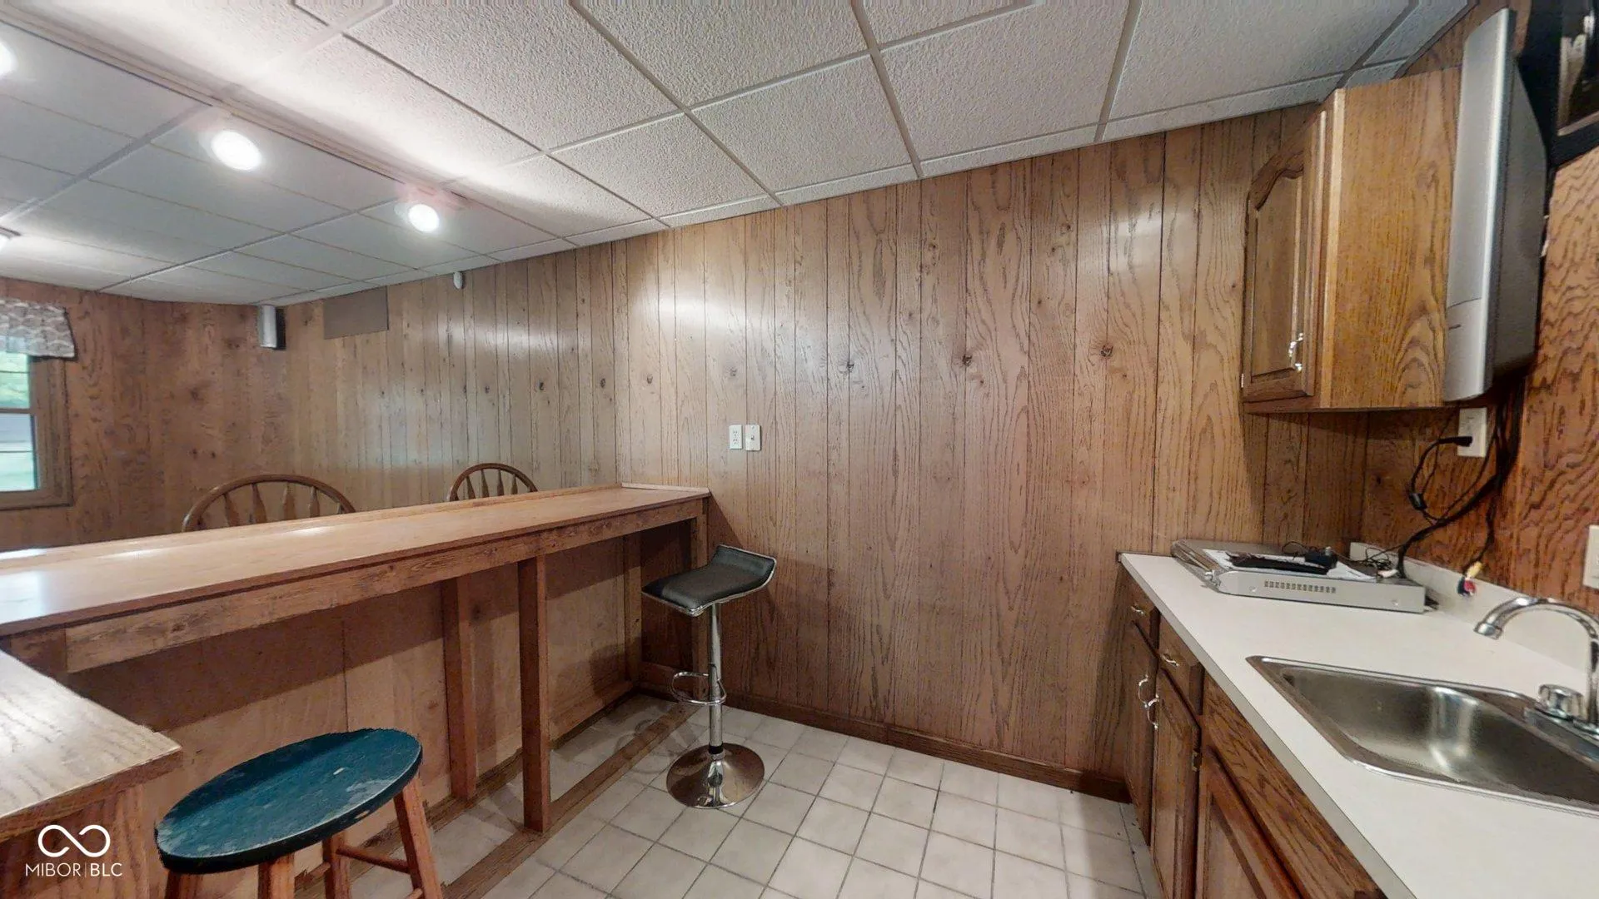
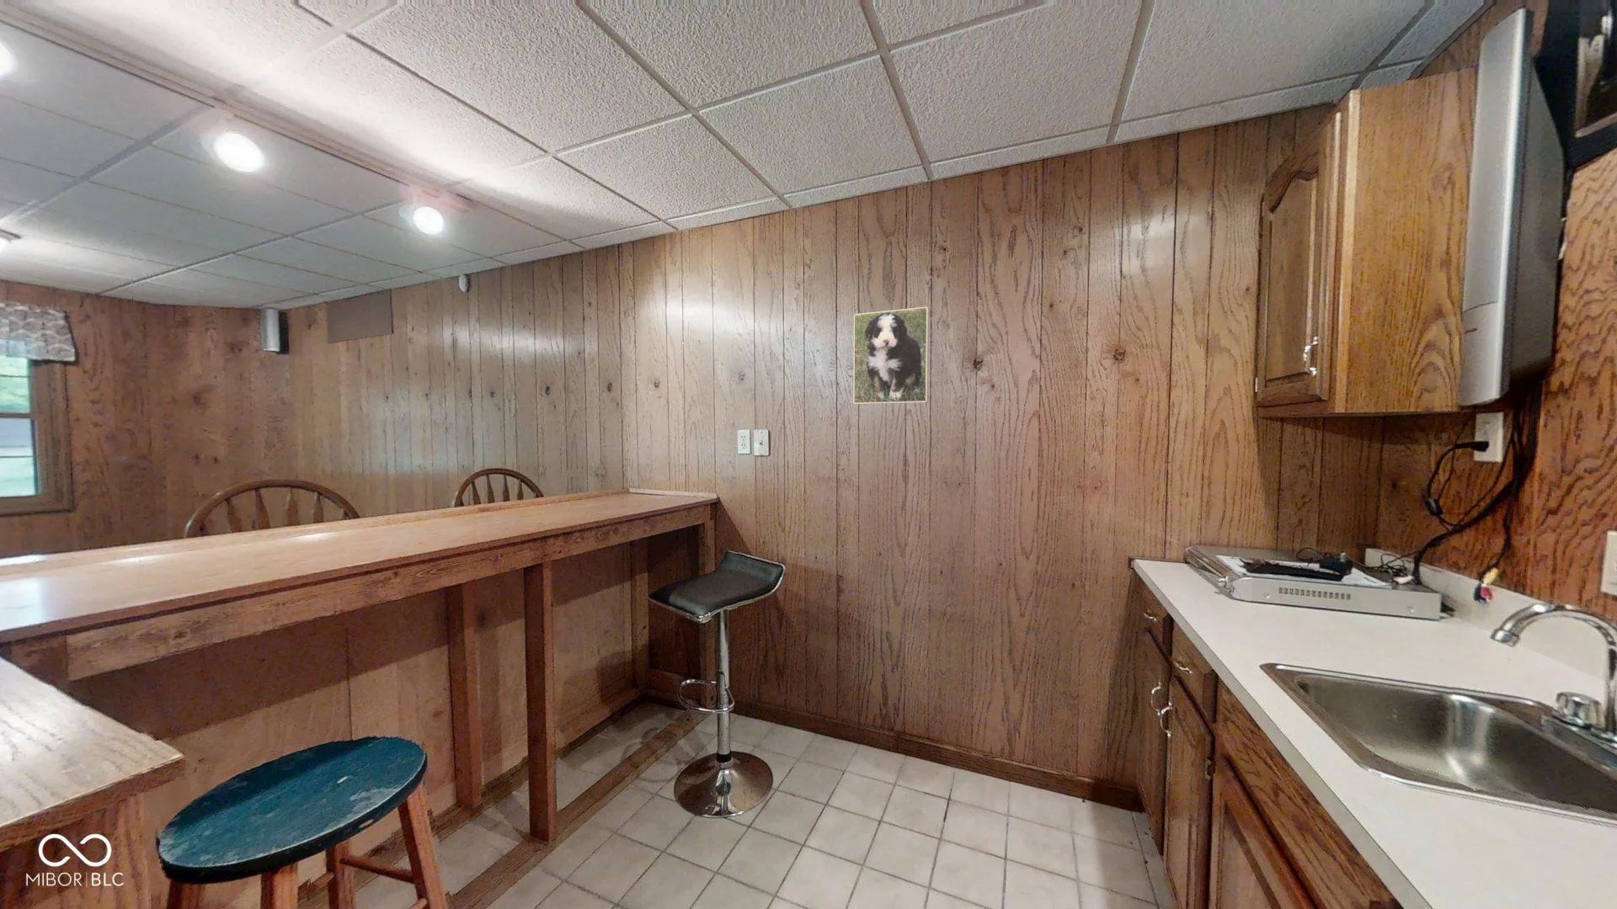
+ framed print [852,305,930,405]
